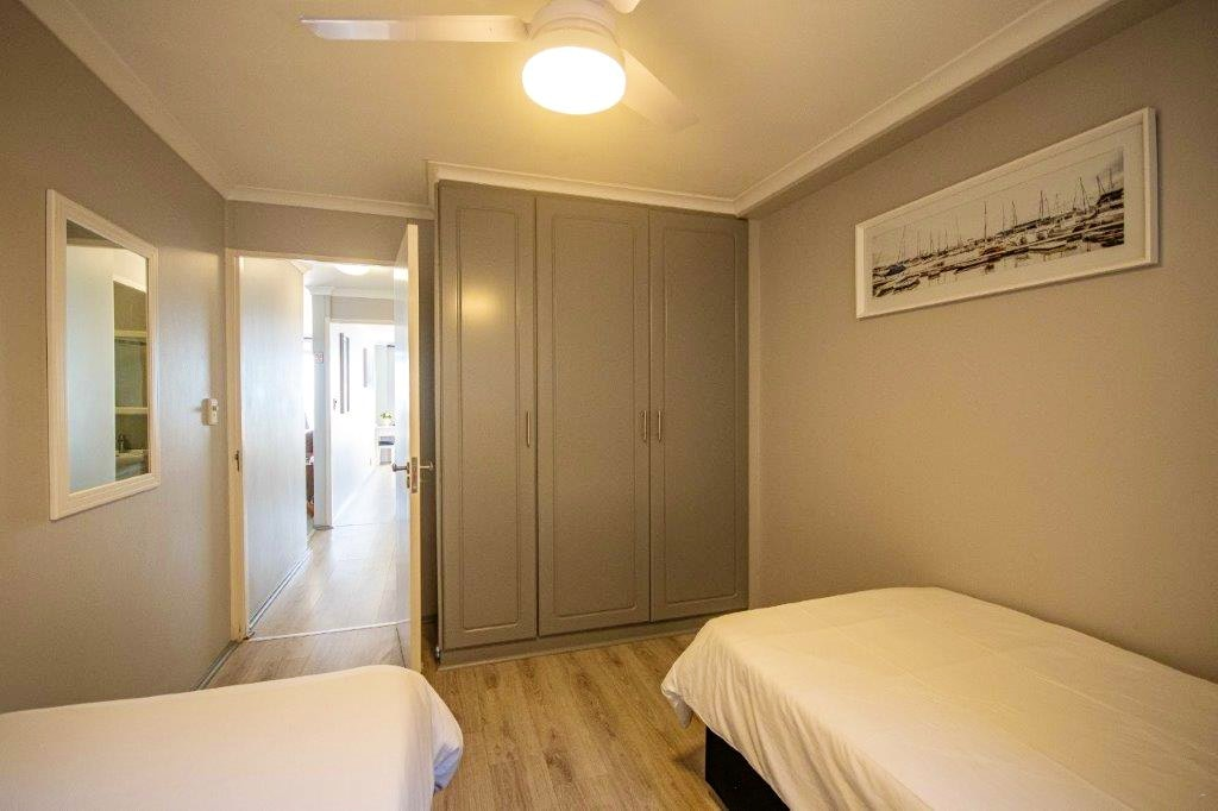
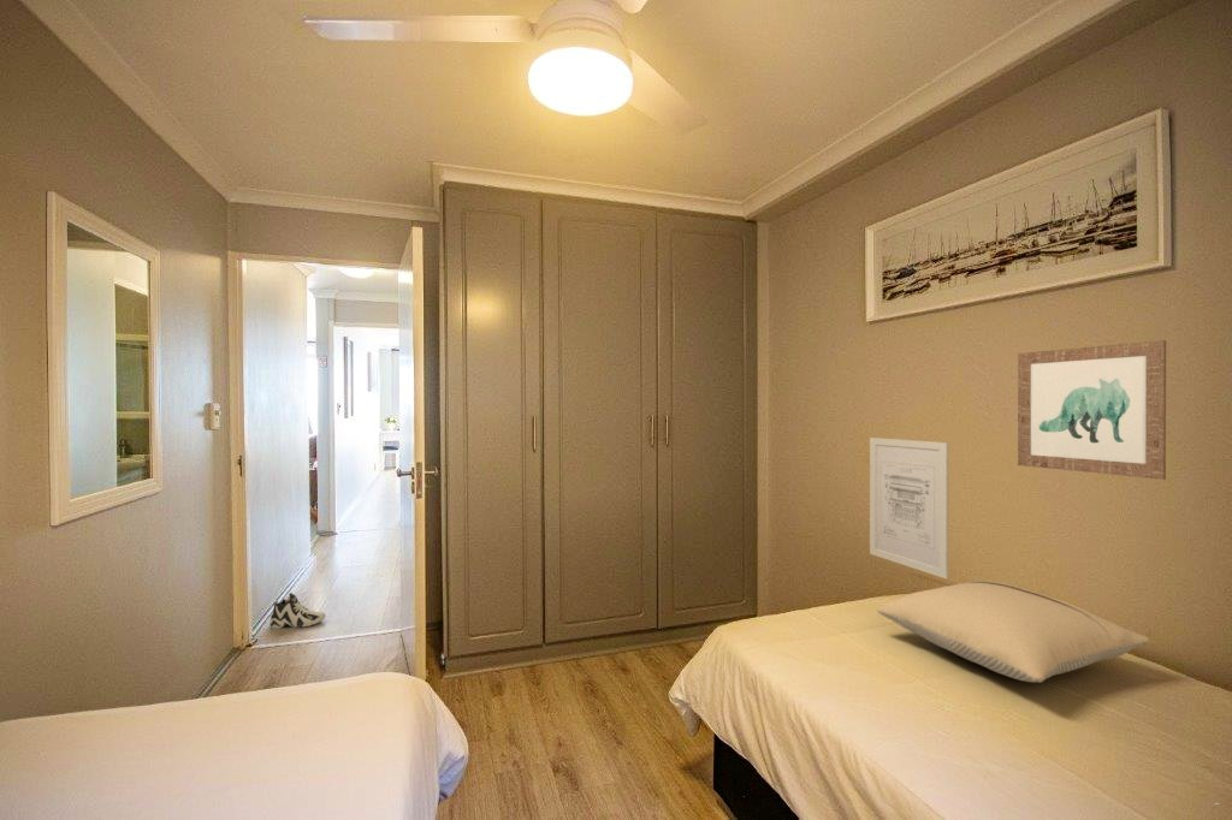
+ wall art [869,436,950,581]
+ pillow [876,580,1150,683]
+ wall art [1017,339,1167,481]
+ sneaker [270,592,327,630]
